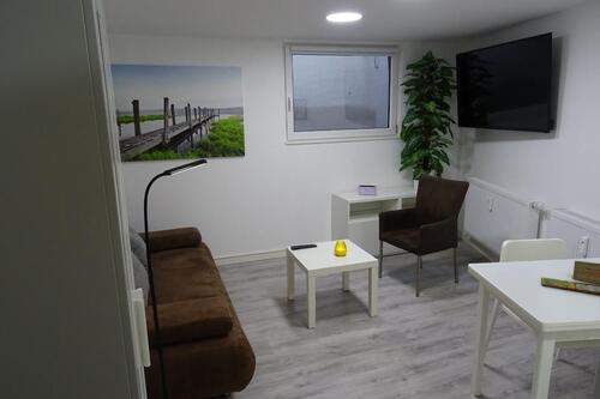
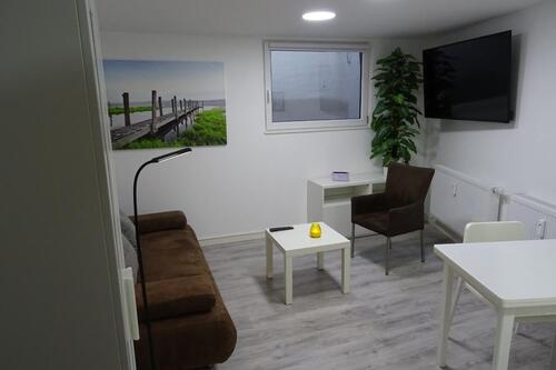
- board game [540,260,600,295]
